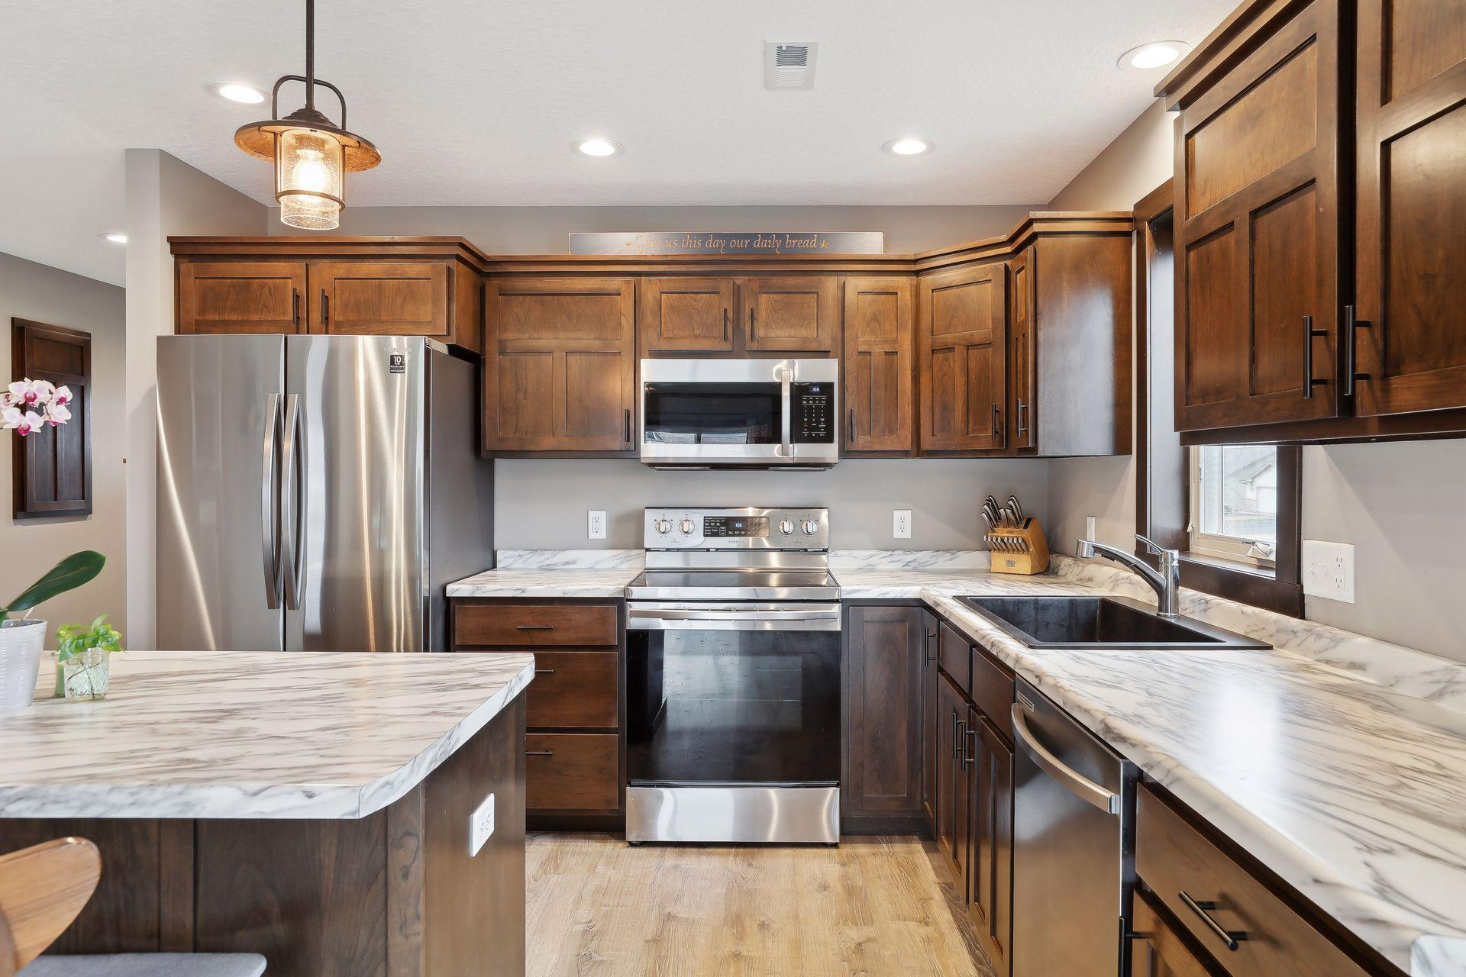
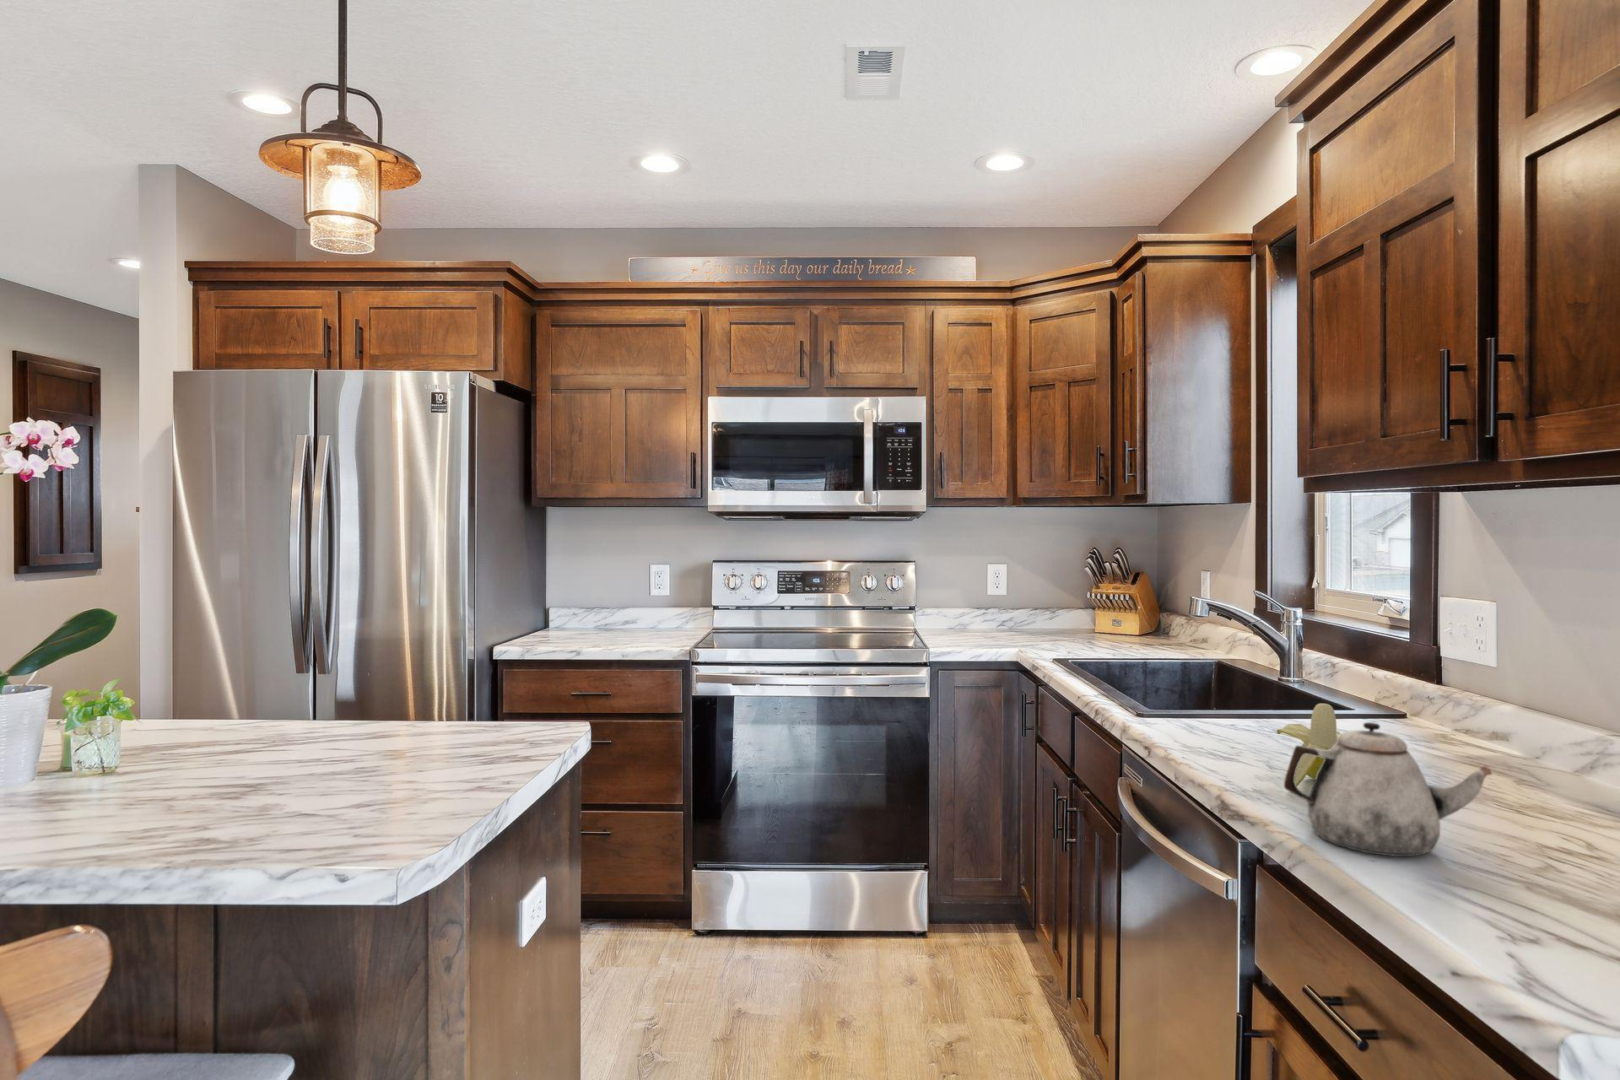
+ banana [1275,703,1342,787]
+ teapot [1284,721,1493,857]
